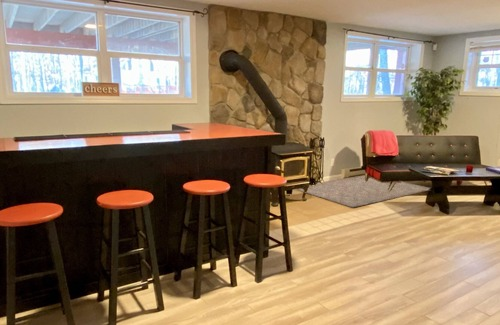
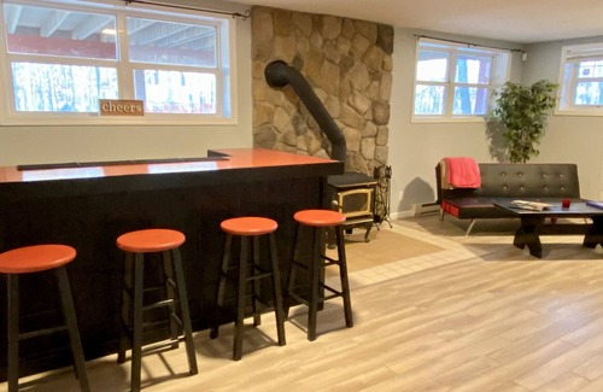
- rug [295,174,431,209]
